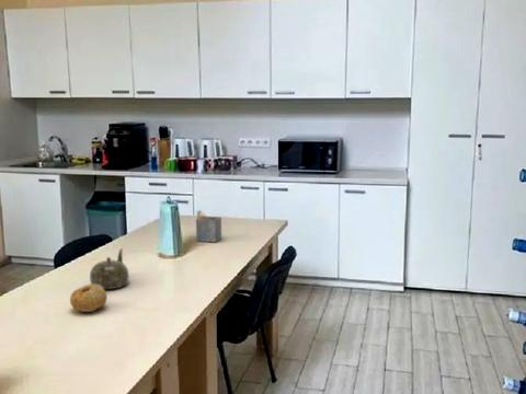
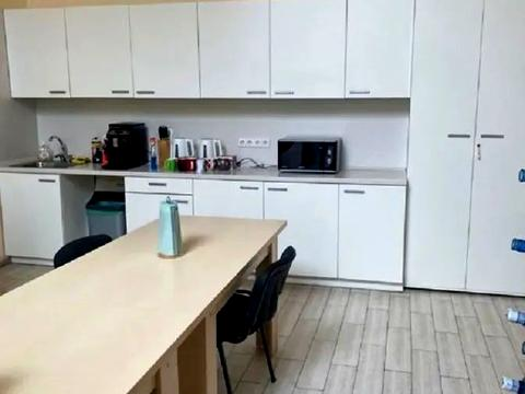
- napkin holder [195,209,222,243]
- fruit [69,283,108,313]
- teapot [89,247,130,290]
